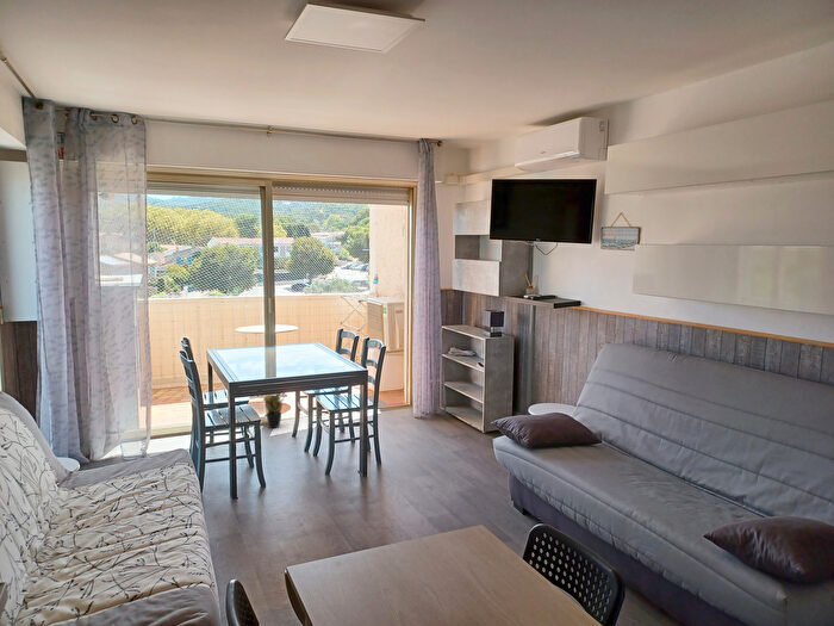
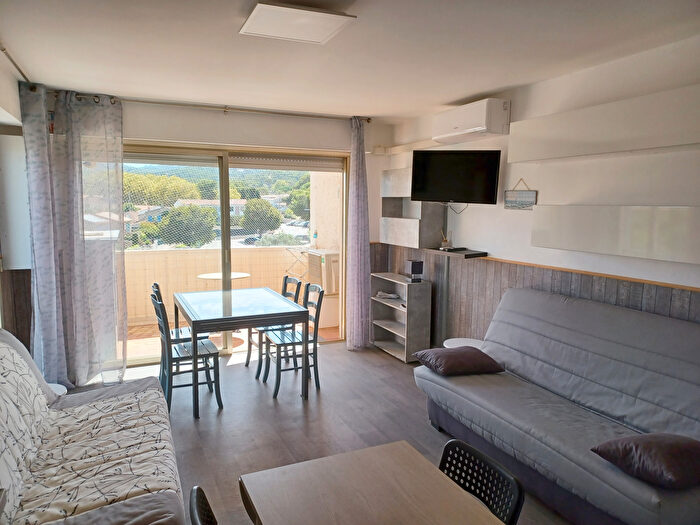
- potted plant [262,393,285,429]
